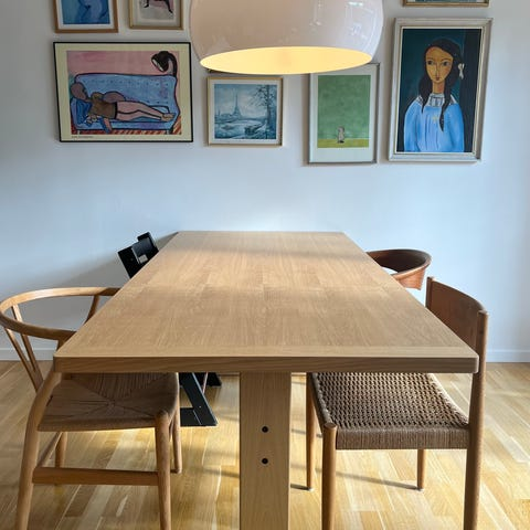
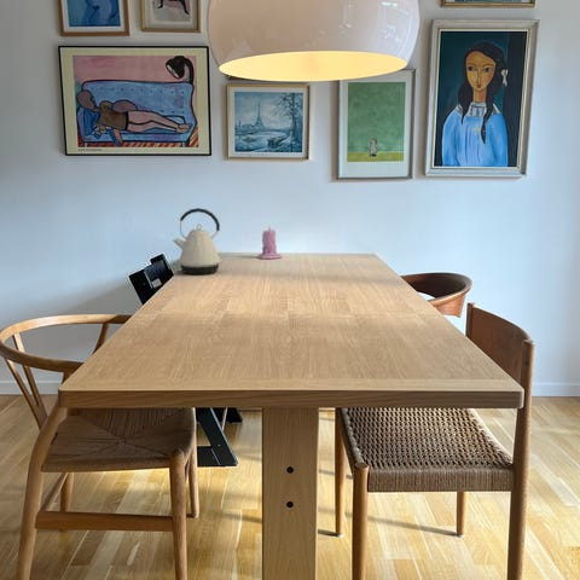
+ candle [257,227,284,260]
+ kettle [172,207,225,276]
